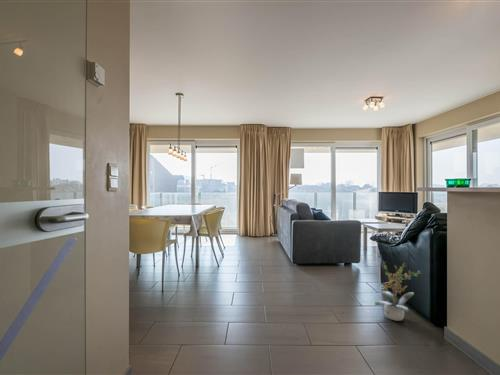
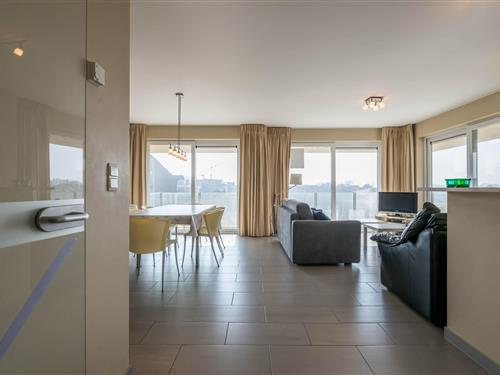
- potted plant [374,259,422,322]
